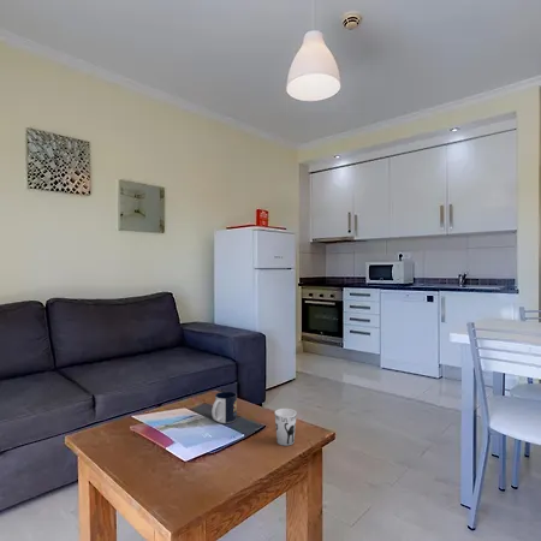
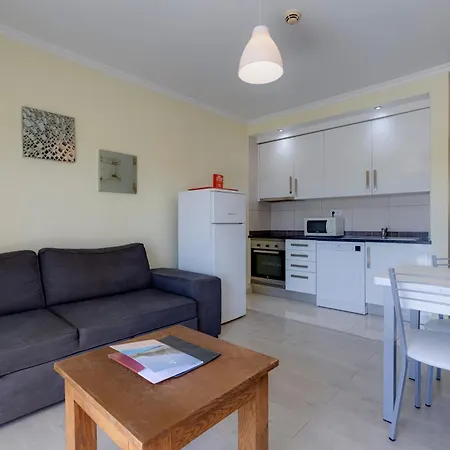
- mug [210,390,238,424]
- cup [274,408,297,447]
